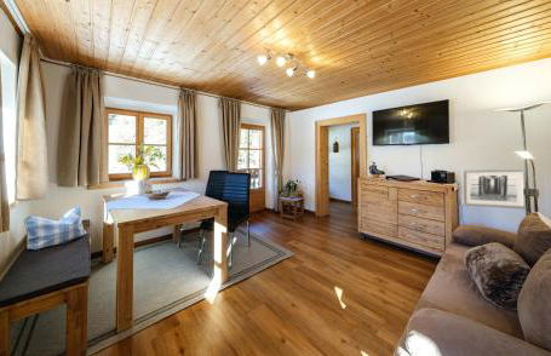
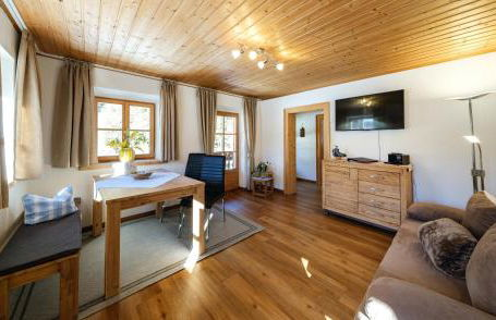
- wall art [461,167,527,211]
